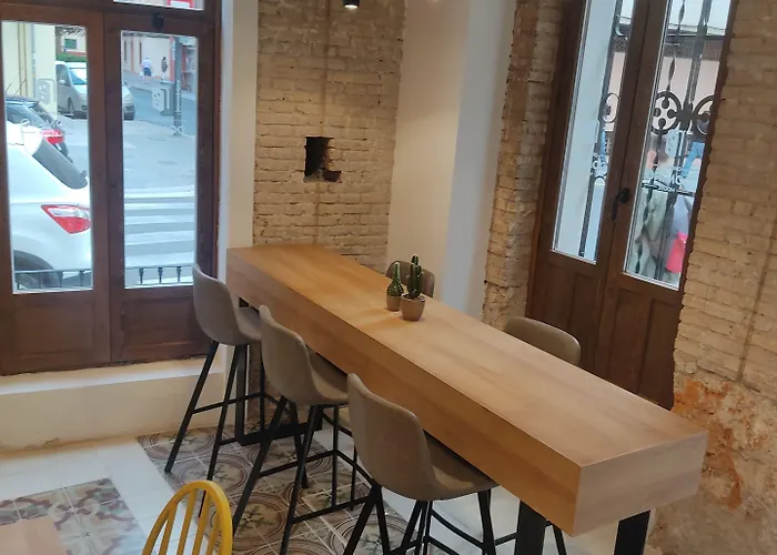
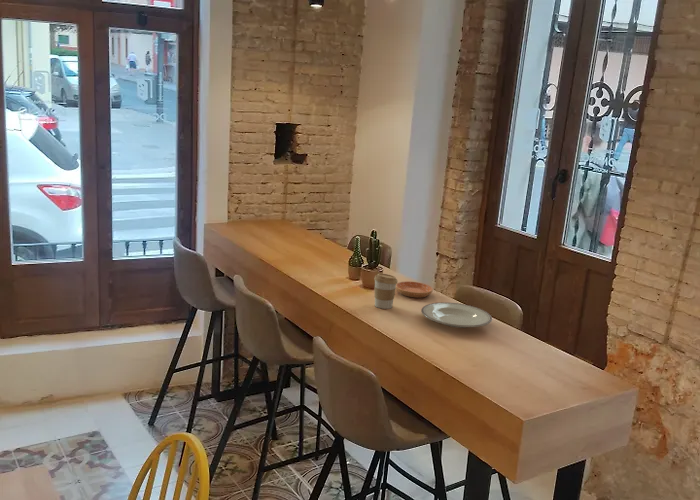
+ coffee cup [373,273,398,310]
+ plate [420,301,493,329]
+ saucer [396,280,434,299]
